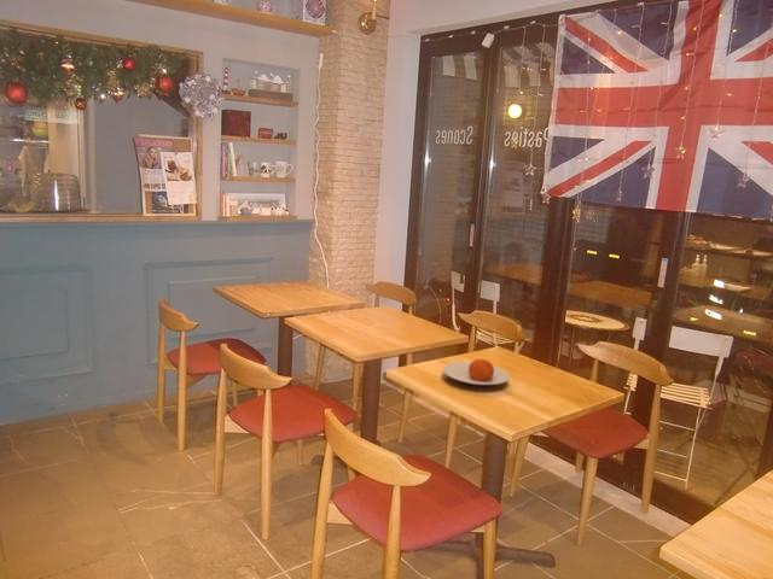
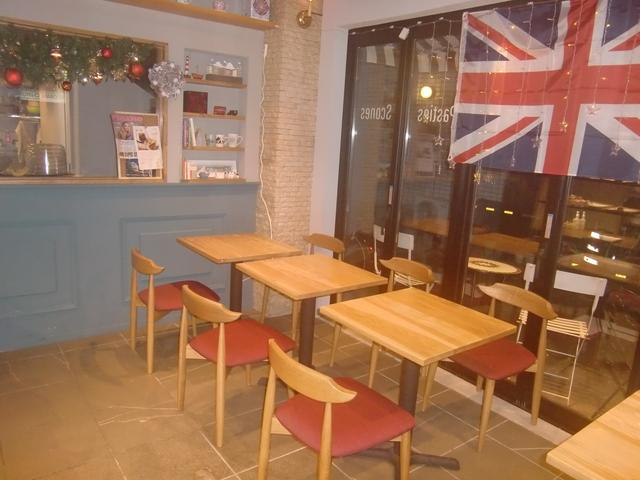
- plate [442,358,511,386]
